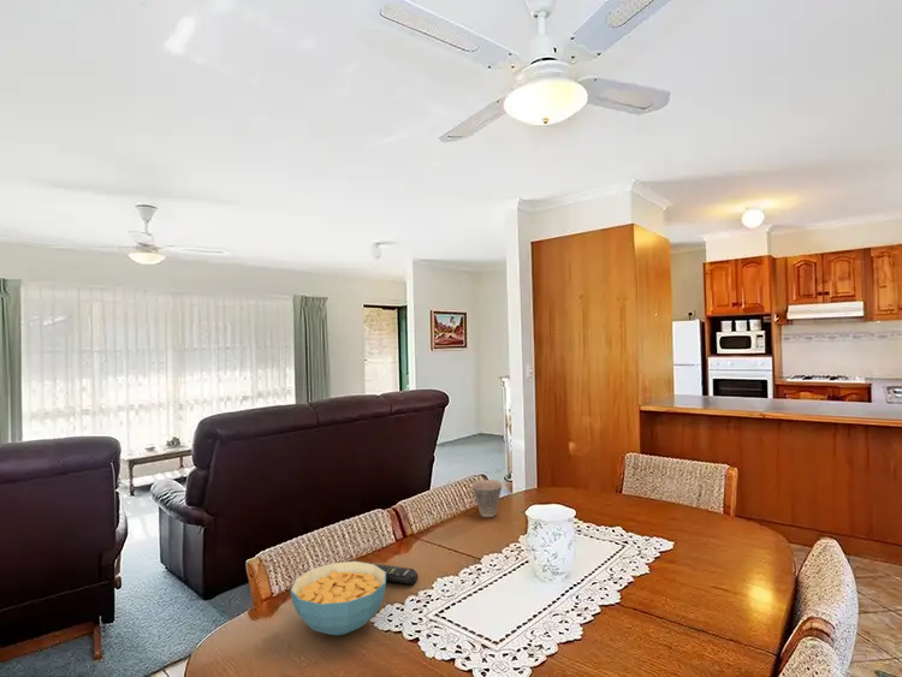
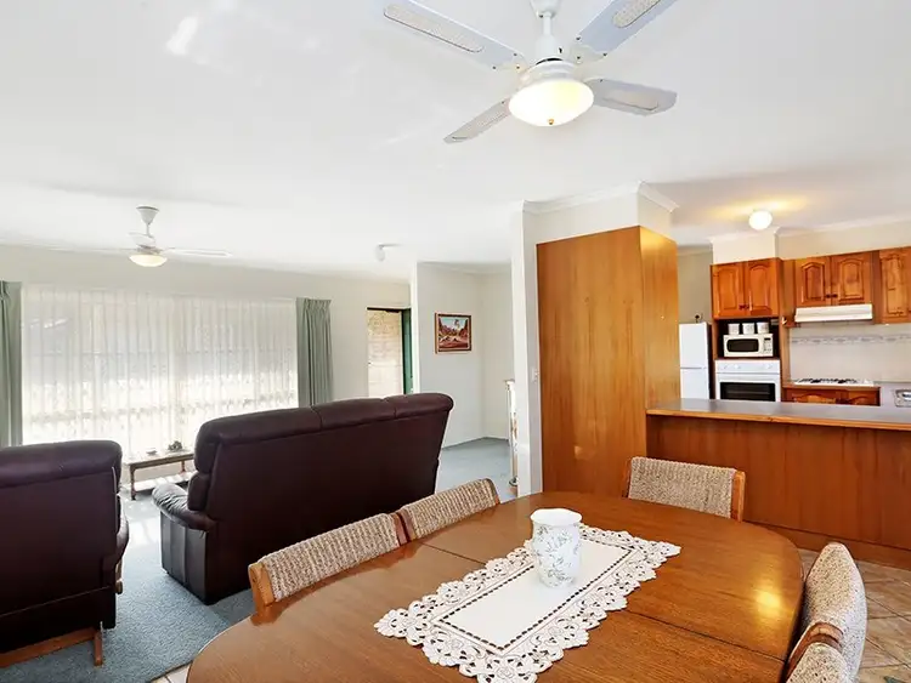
- cup [470,479,503,518]
- remote control [348,559,419,586]
- cereal bowl [290,560,387,636]
